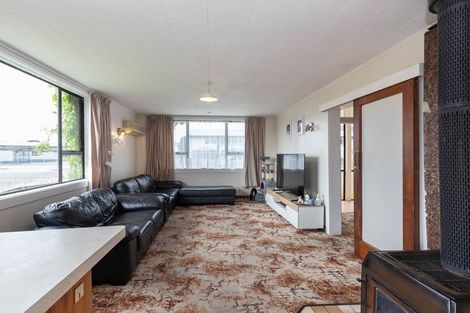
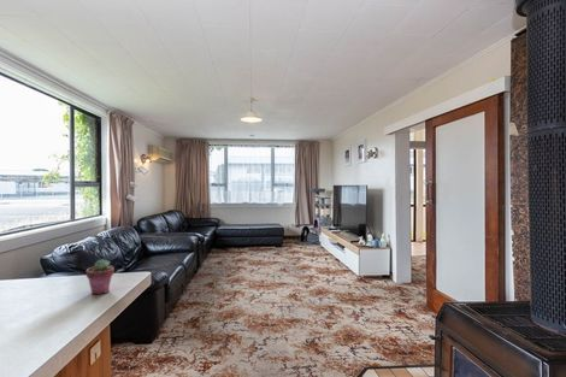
+ potted succulent [86,258,116,295]
